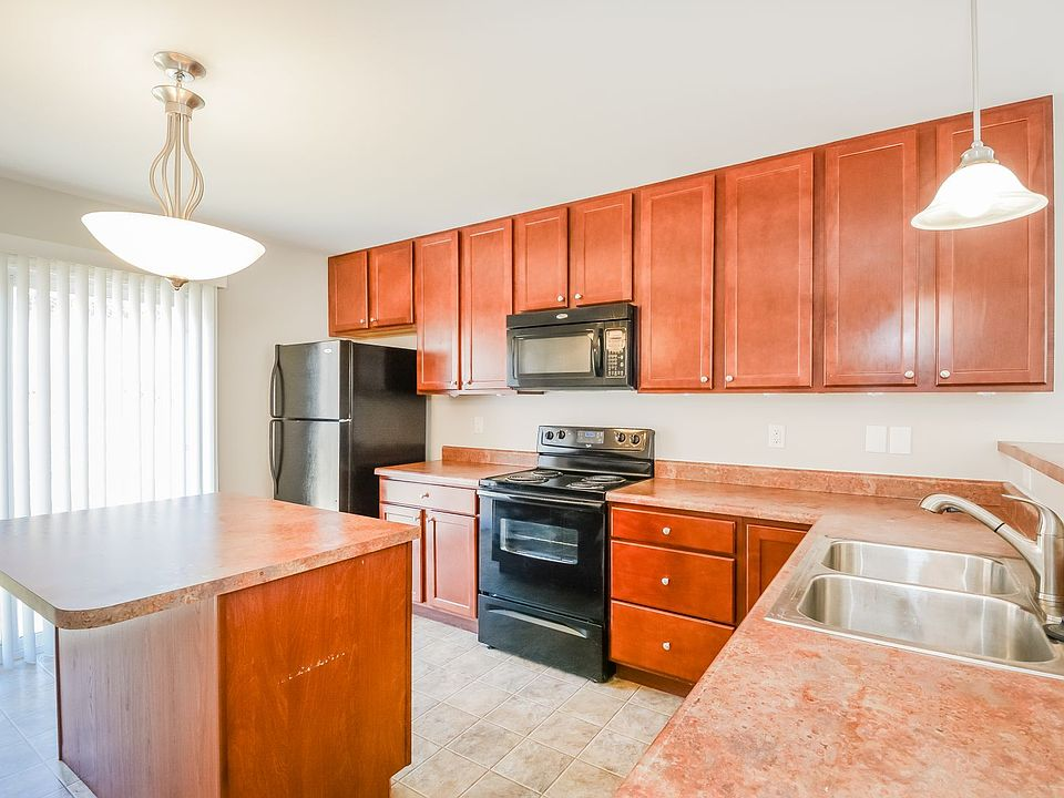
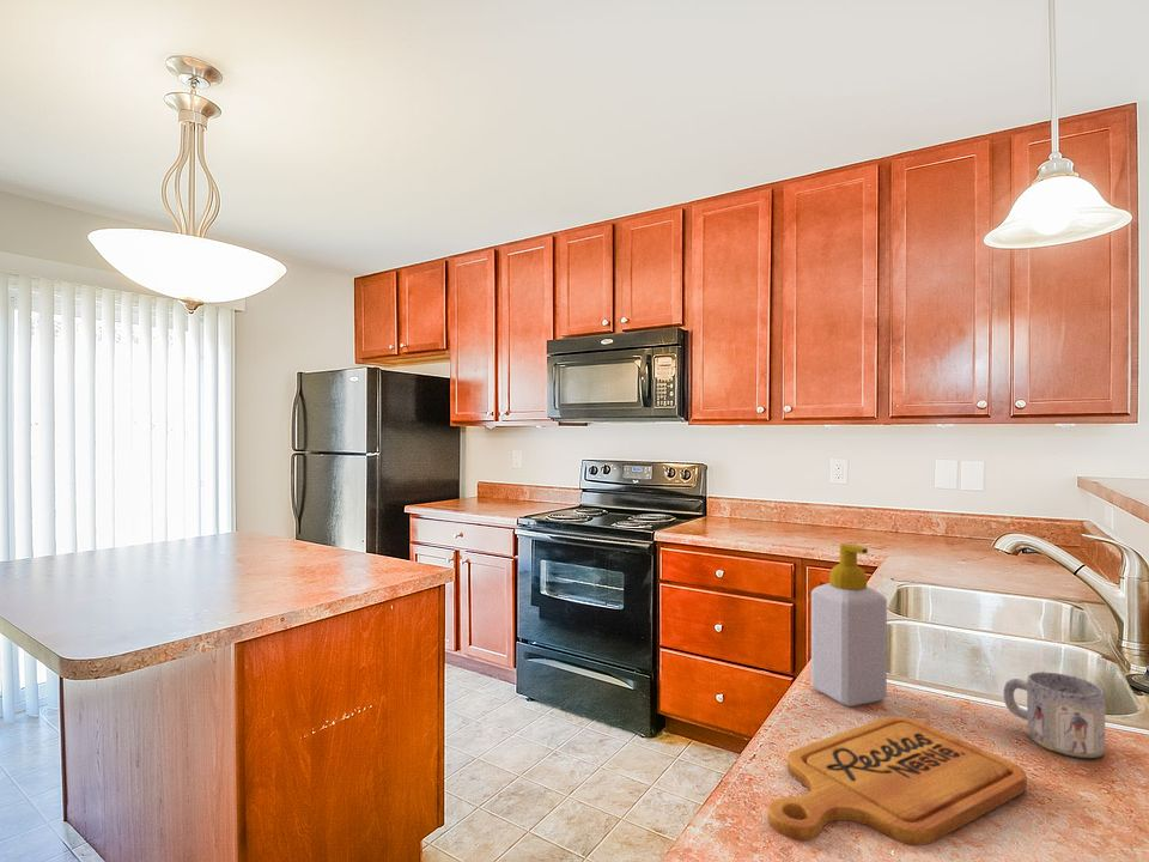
+ mug [1003,670,1106,759]
+ soap bottle [810,542,888,708]
+ cutting board [767,715,1028,846]
